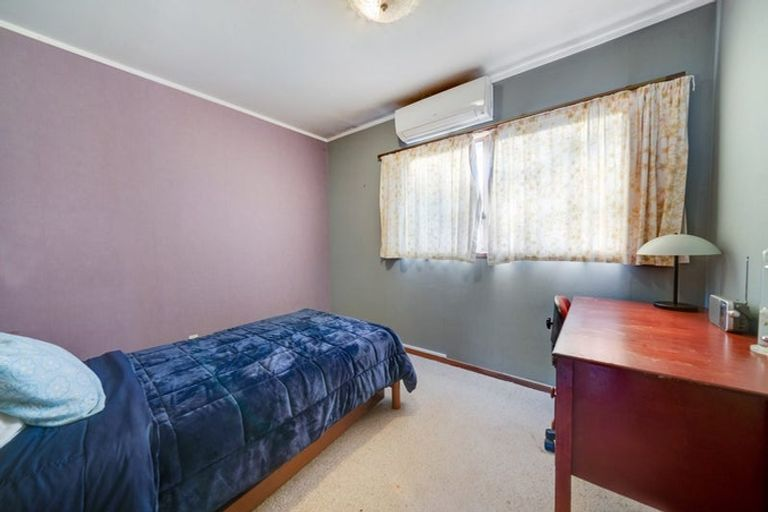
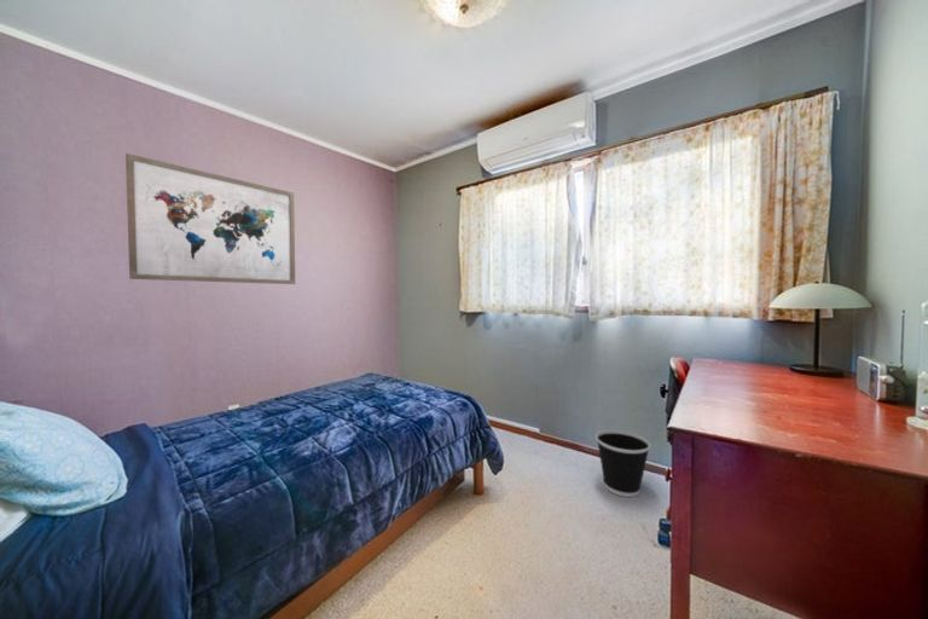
+ wall art [124,152,296,285]
+ wastebasket [594,429,651,498]
